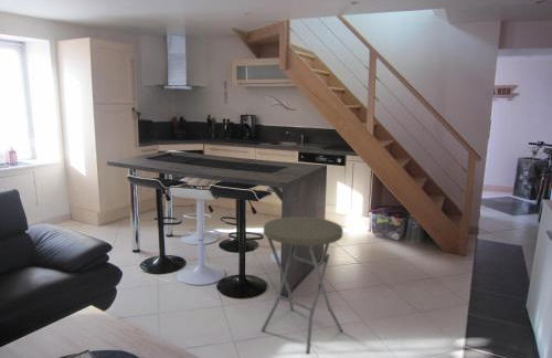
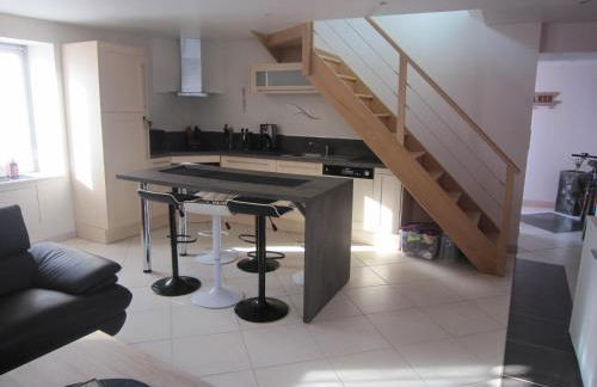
- side table [261,215,344,355]
